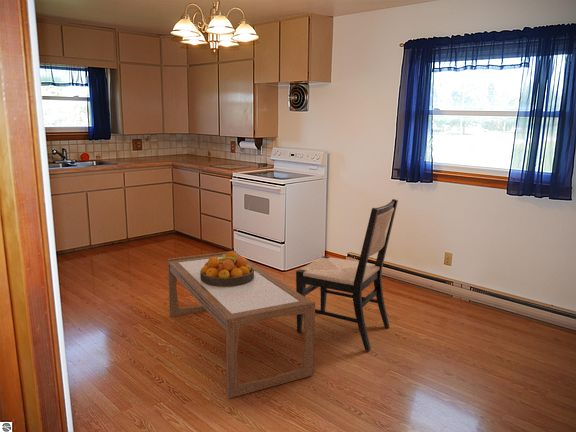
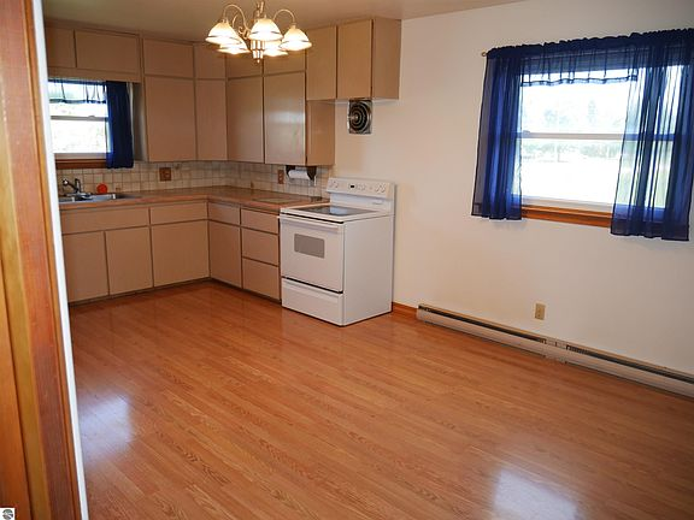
- fruit bowl [200,250,254,287]
- coffee table [167,250,316,399]
- chair [295,198,399,352]
